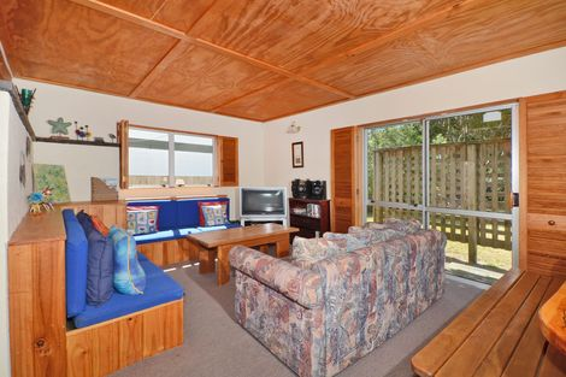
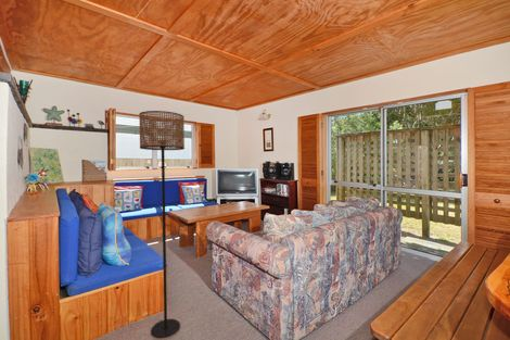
+ floor lamp [138,110,186,339]
